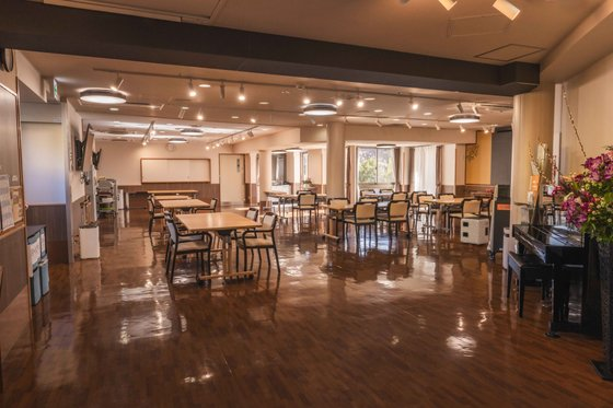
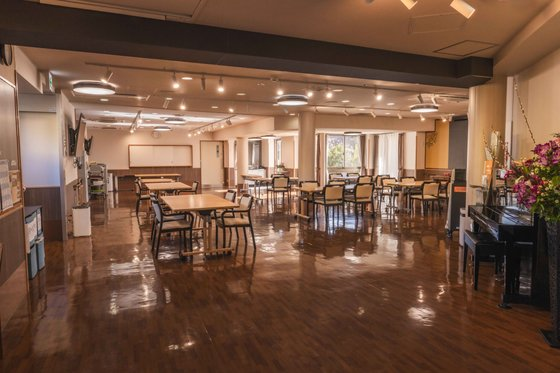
- air purifier [460,217,490,246]
